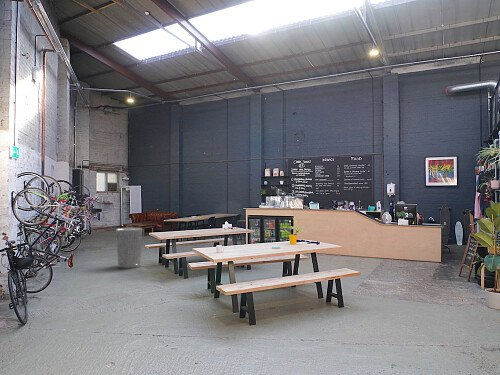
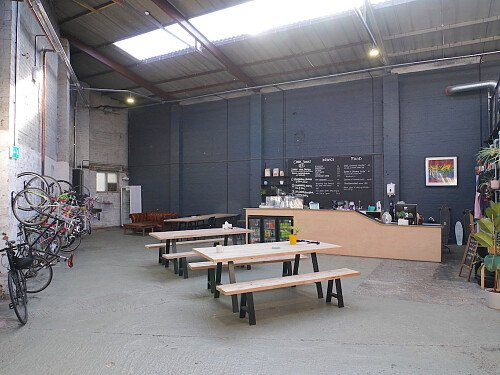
- trash can [115,224,144,270]
